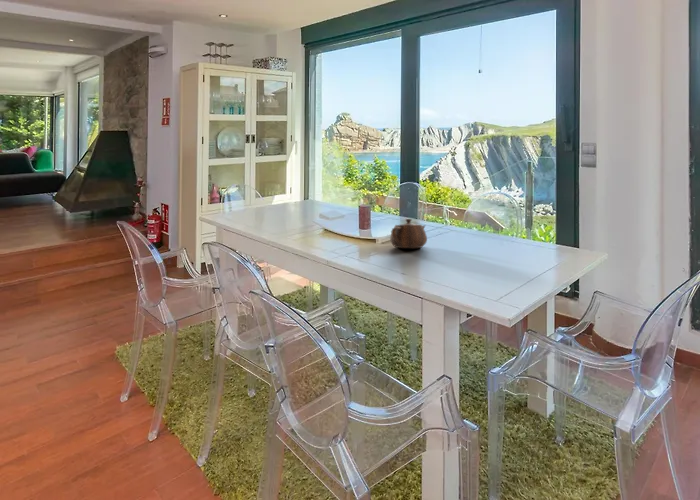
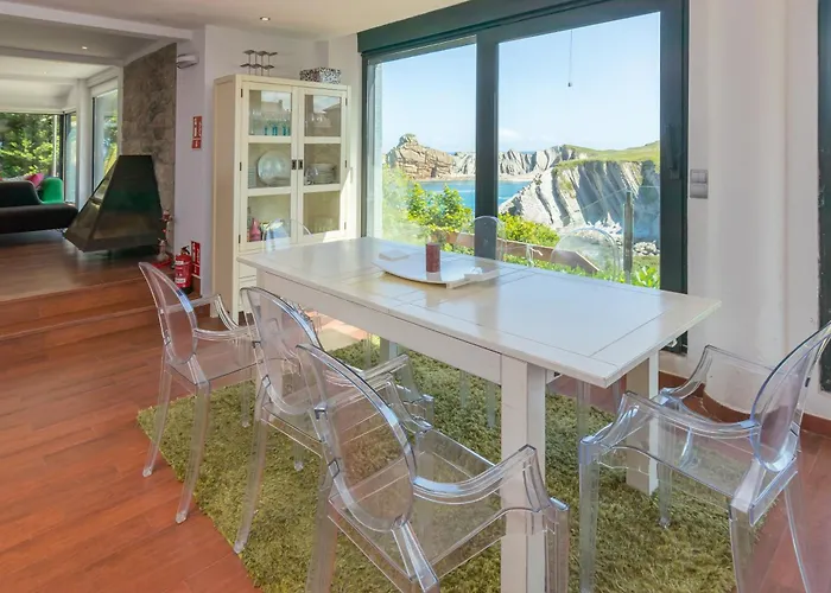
- teapot [389,218,428,249]
